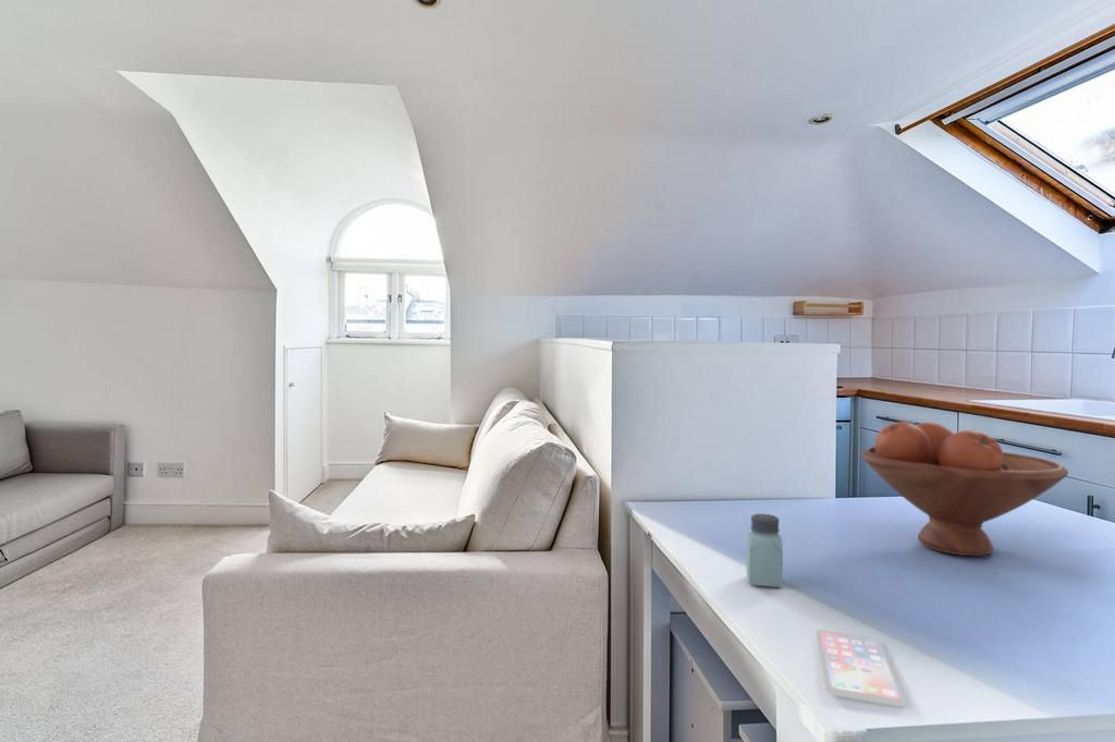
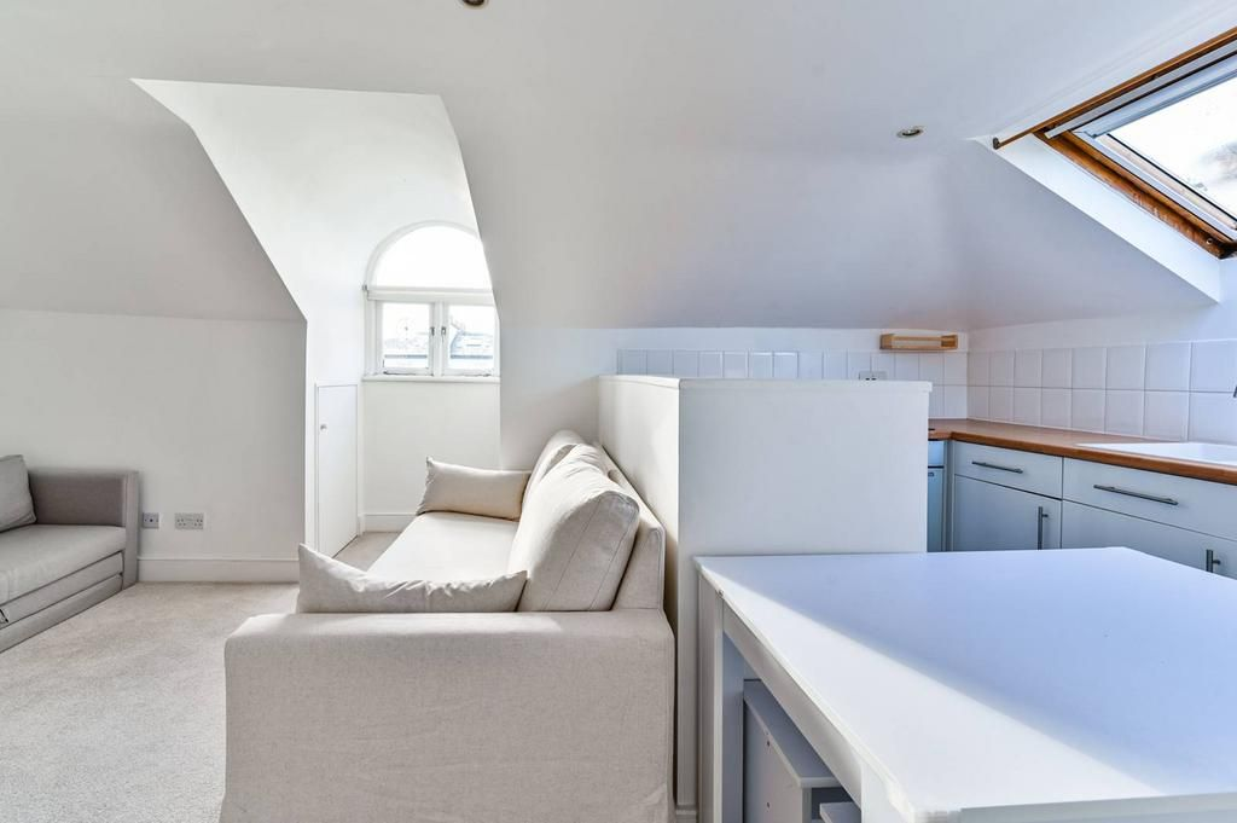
- smartphone [814,628,906,707]
- fruit bowl [860,421,1069,557]
- saltshaker [746,513,784,588]
